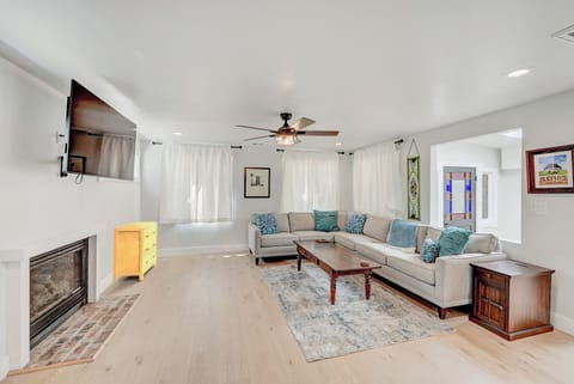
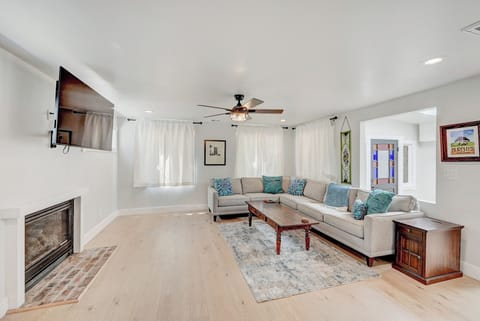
- dresser [112,221,158,284]
